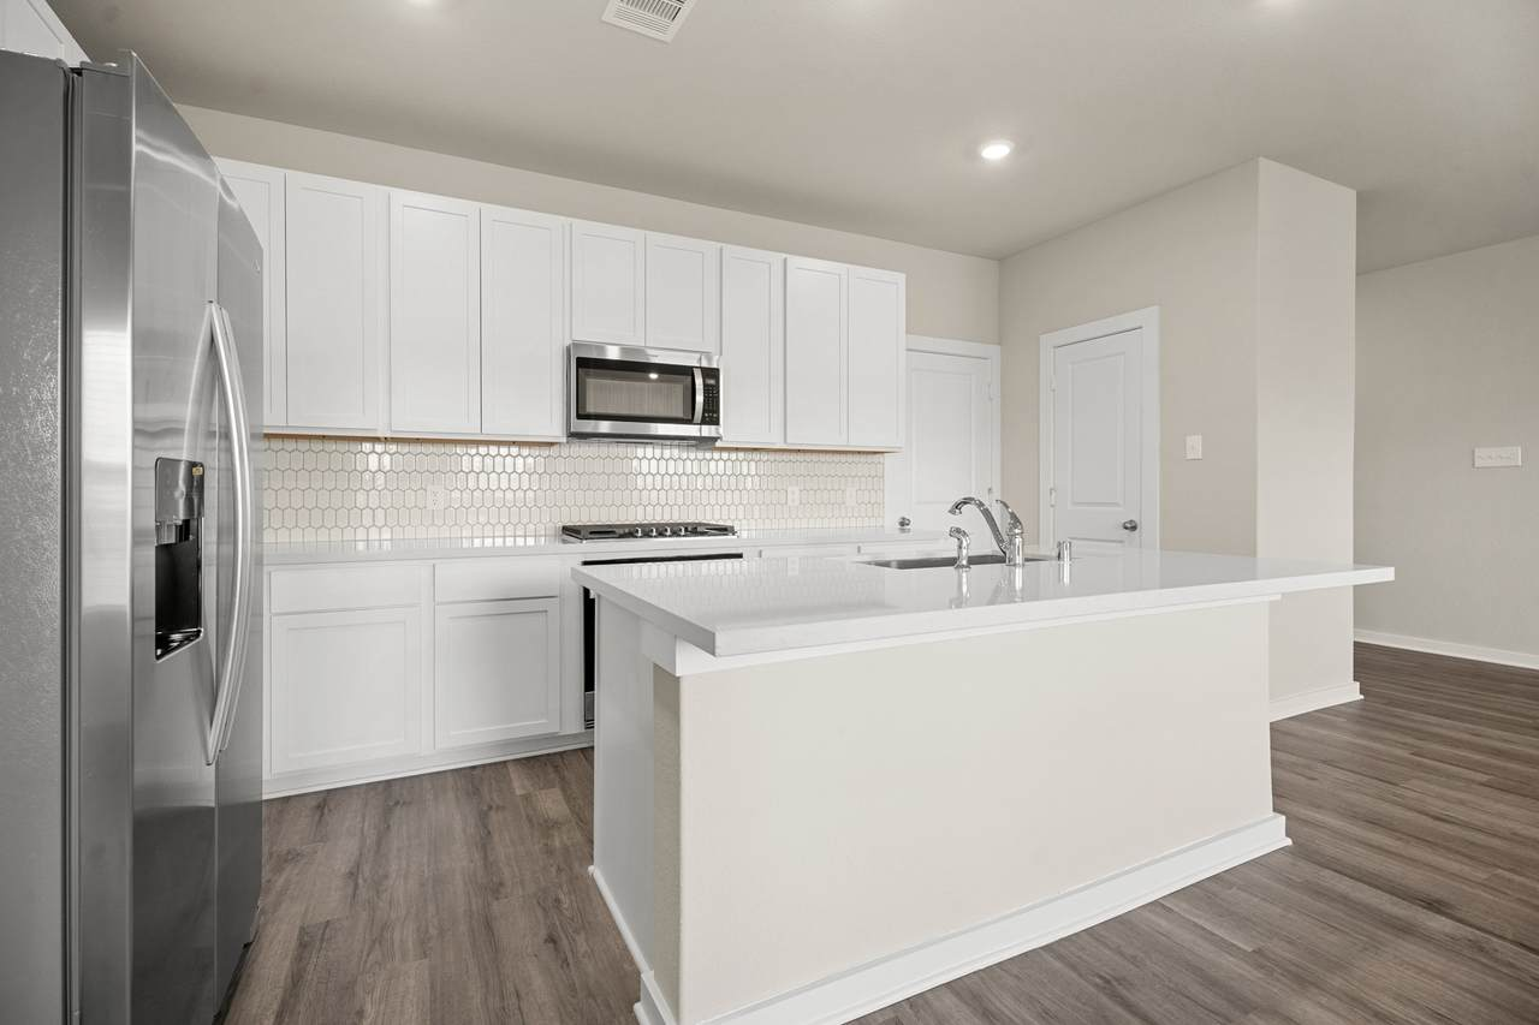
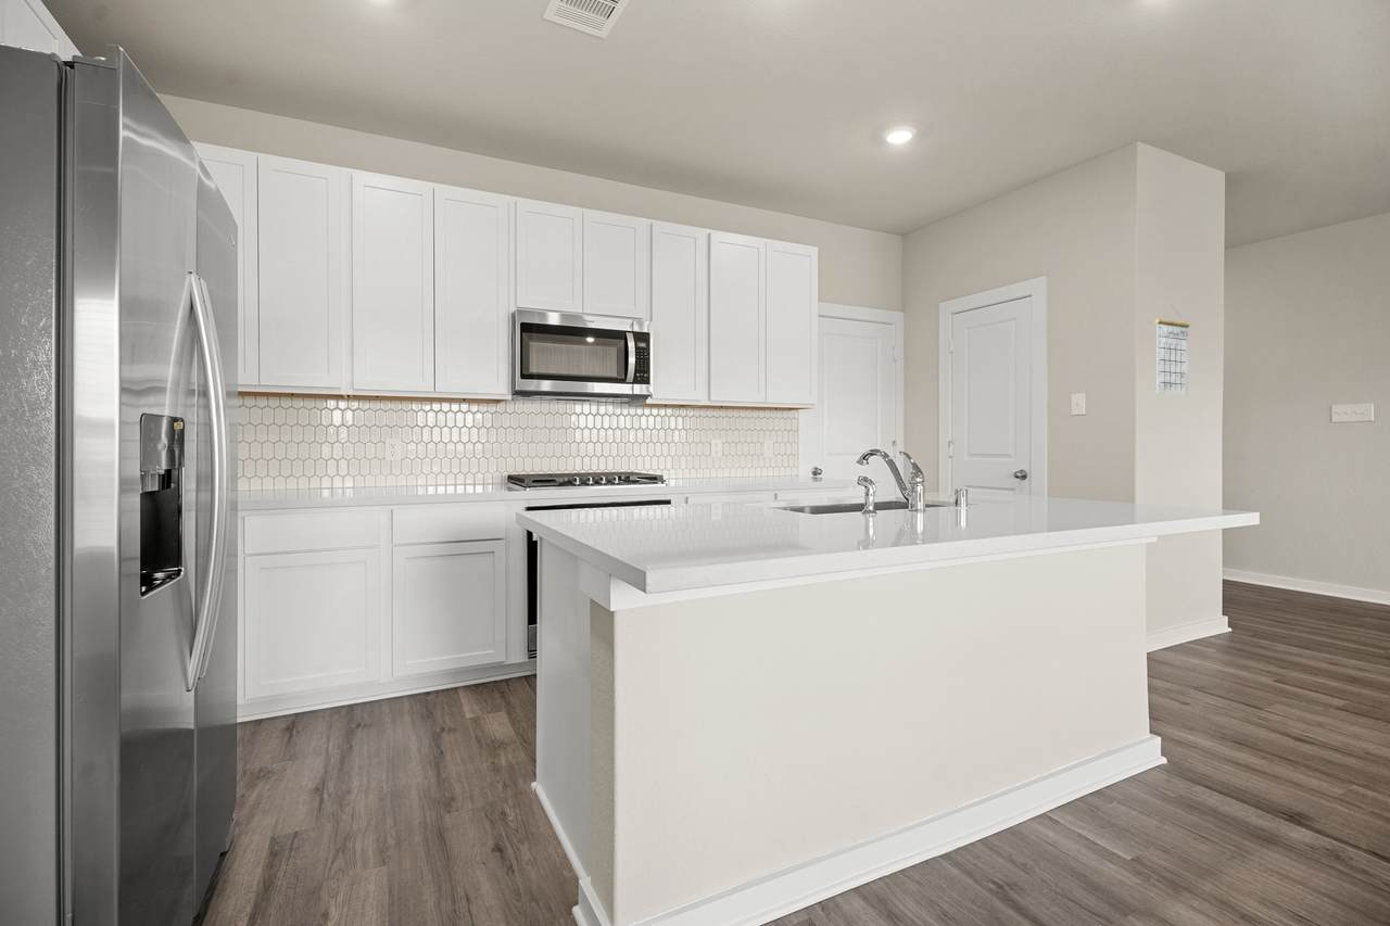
+ calendar [1154,304,1191,396]
